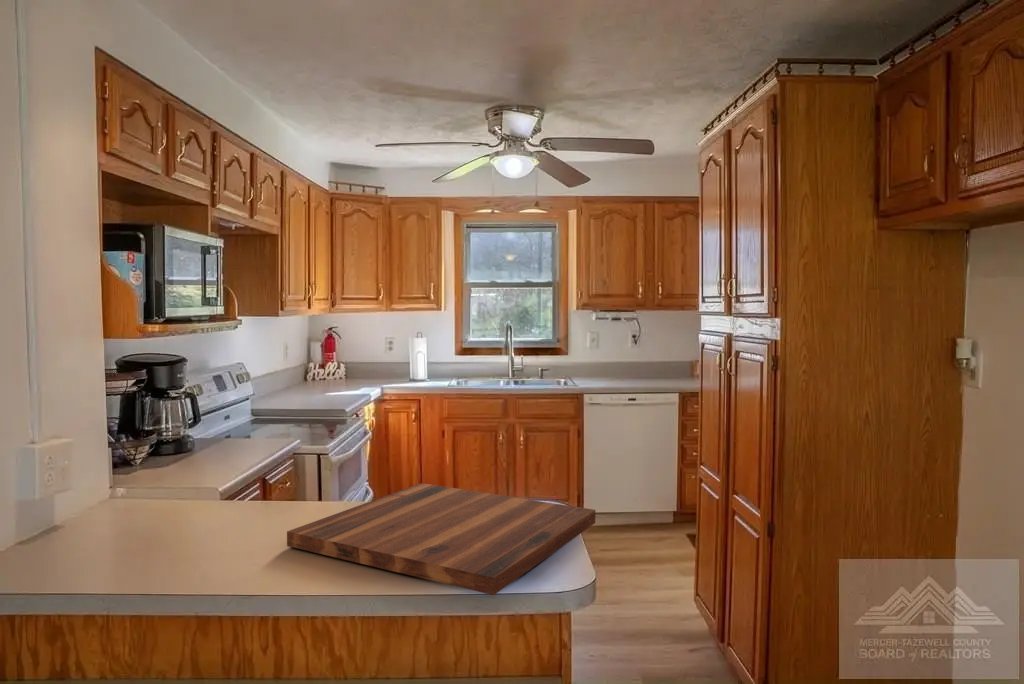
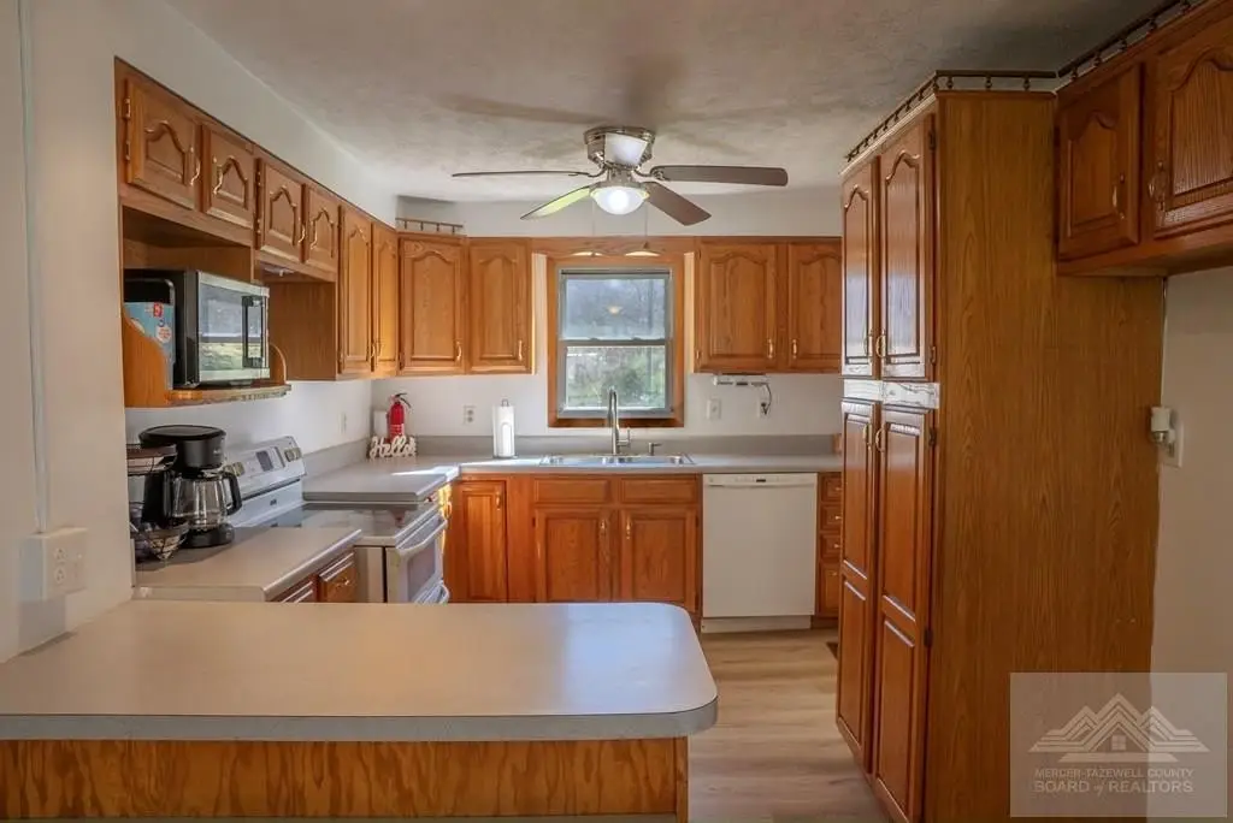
- cutting board [286,482,596,596]
